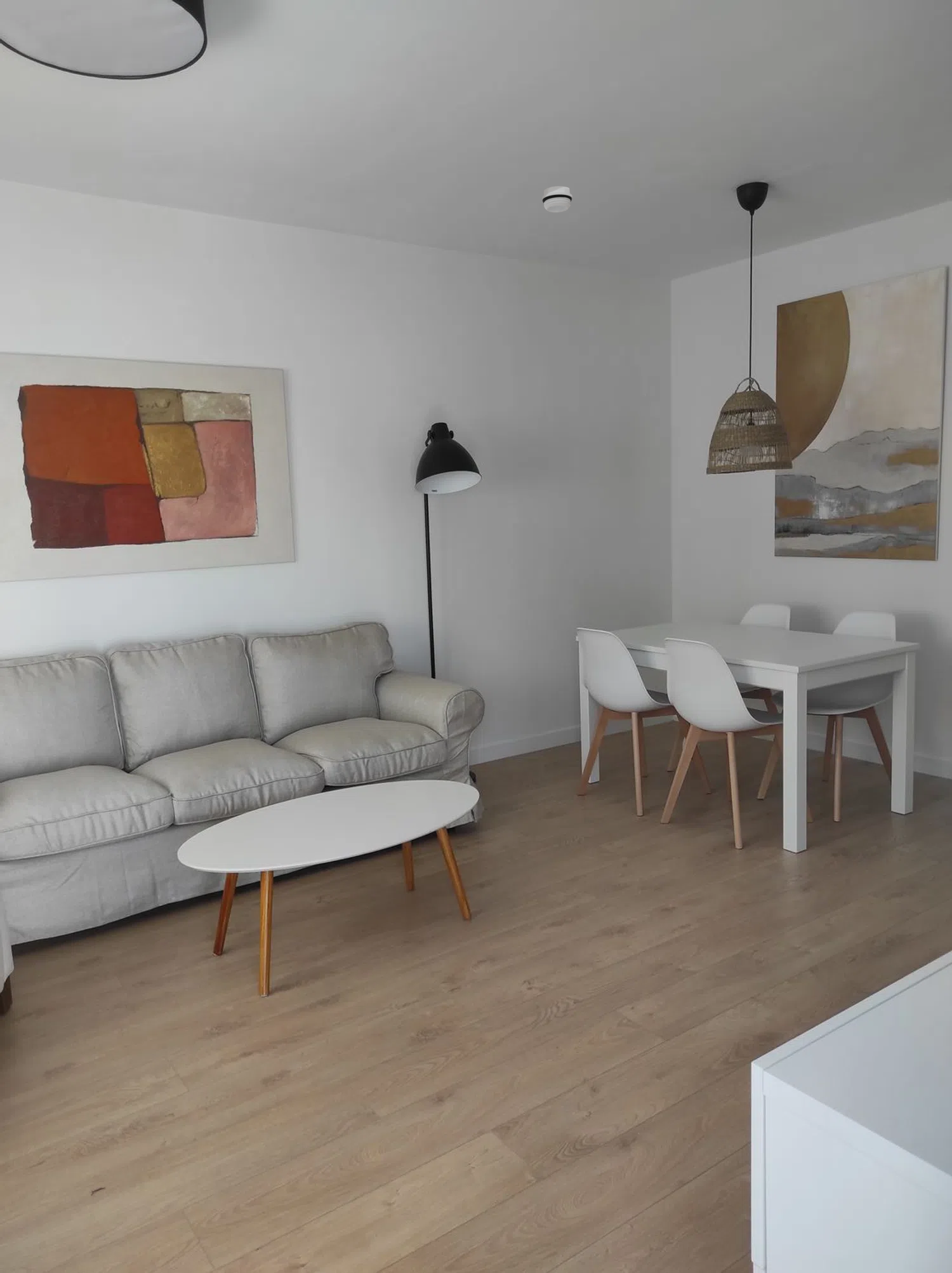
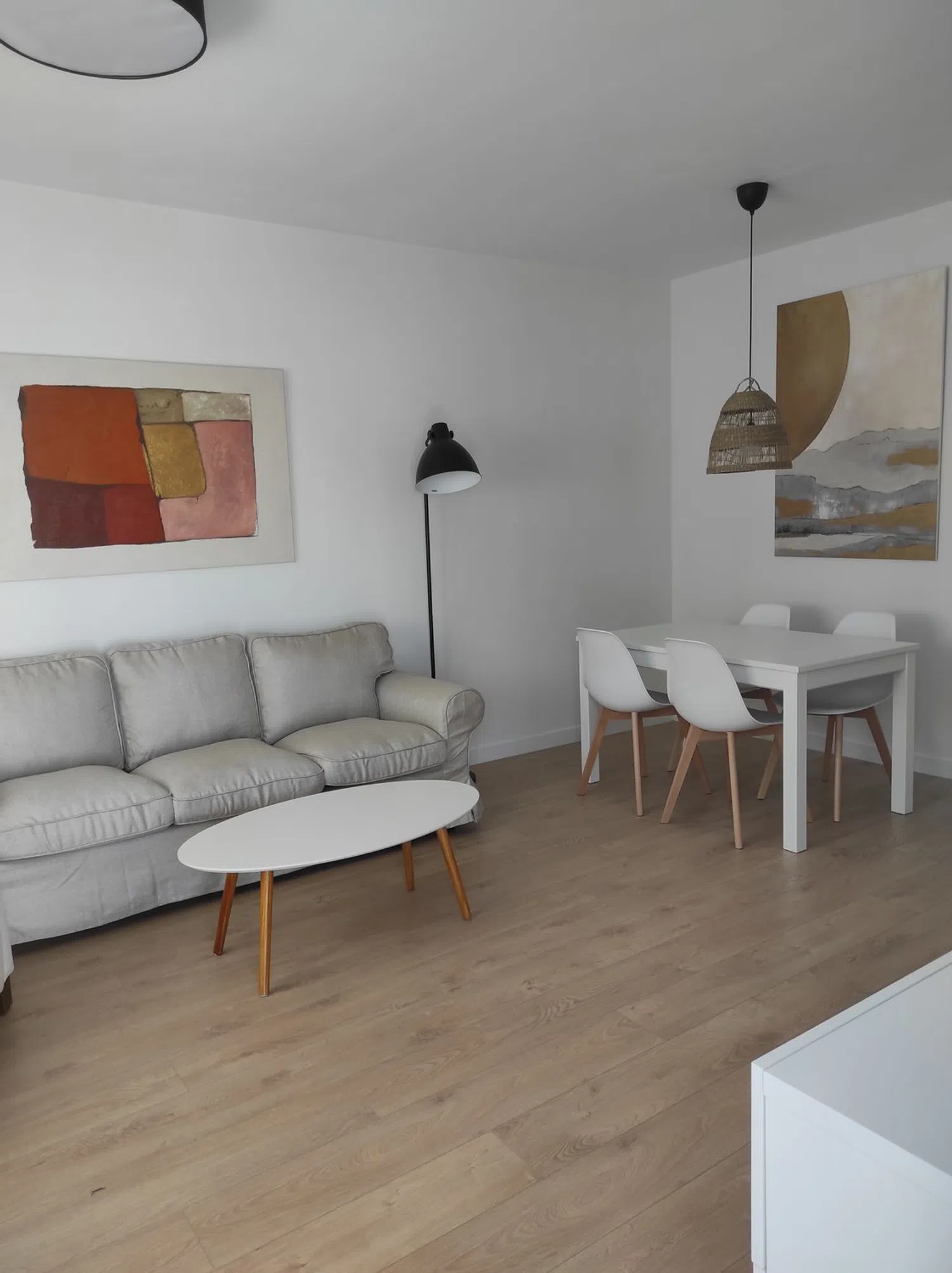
- smoke detector [541,185,573,213]
